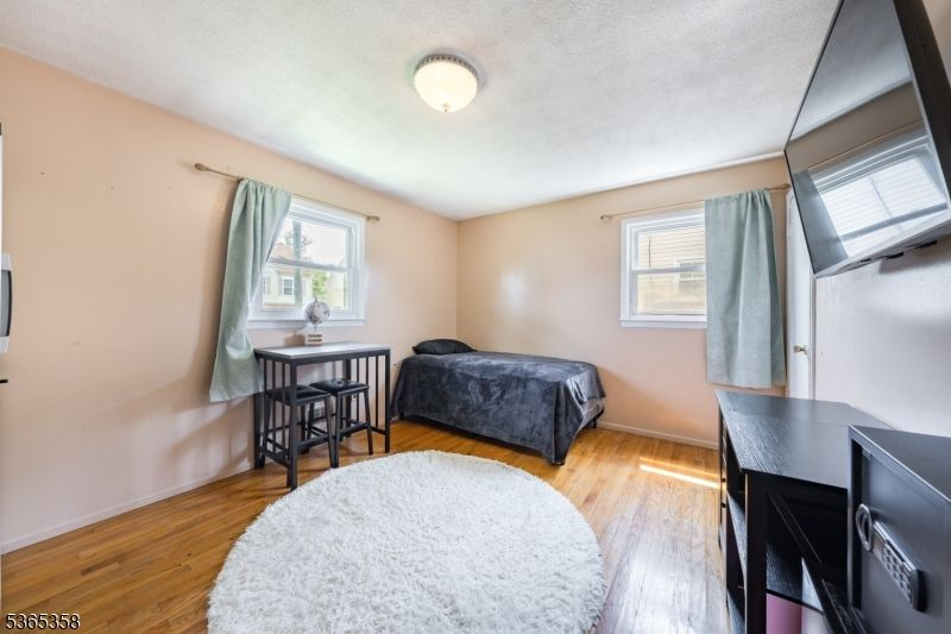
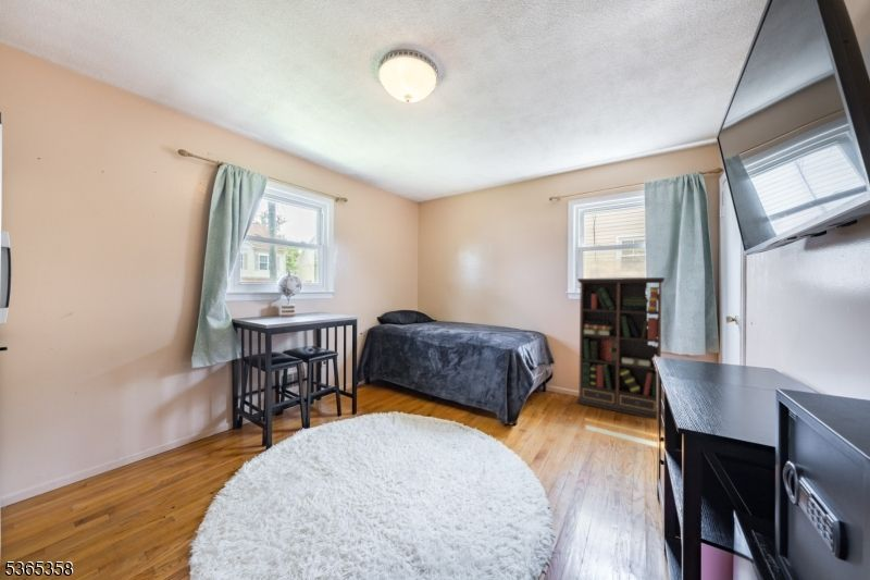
+ bookcase [575,276,666,421]
